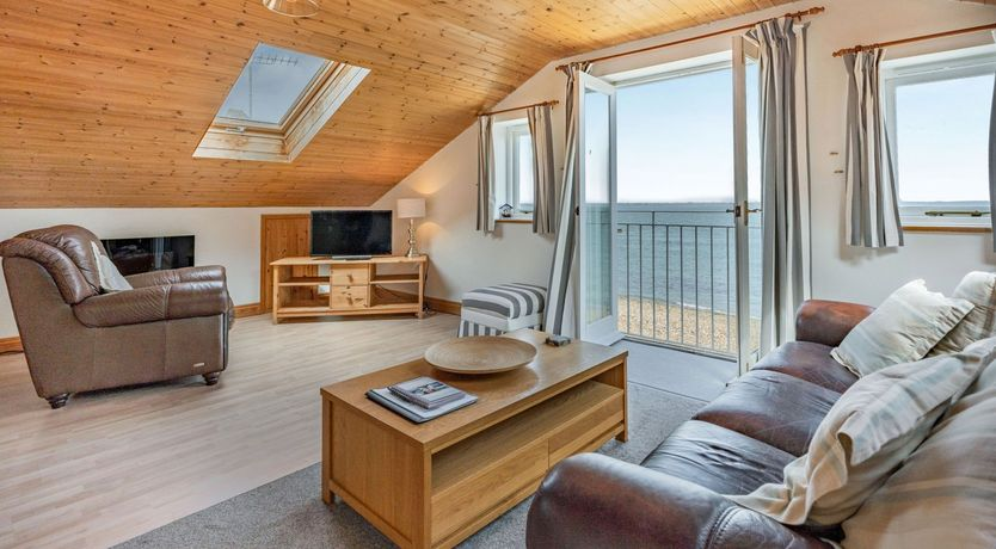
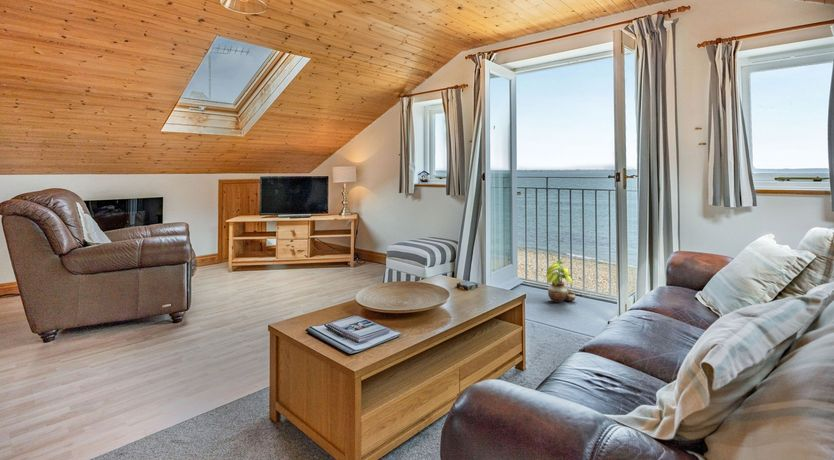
+ potted plant [545,260,577,304]
